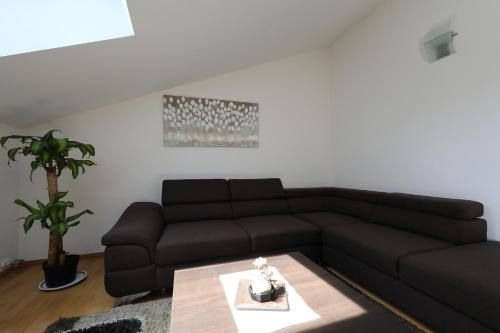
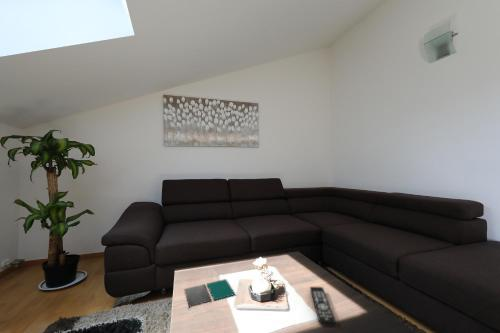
+ book [183,278,237,309]
+ remote control [309,286,337,327]
